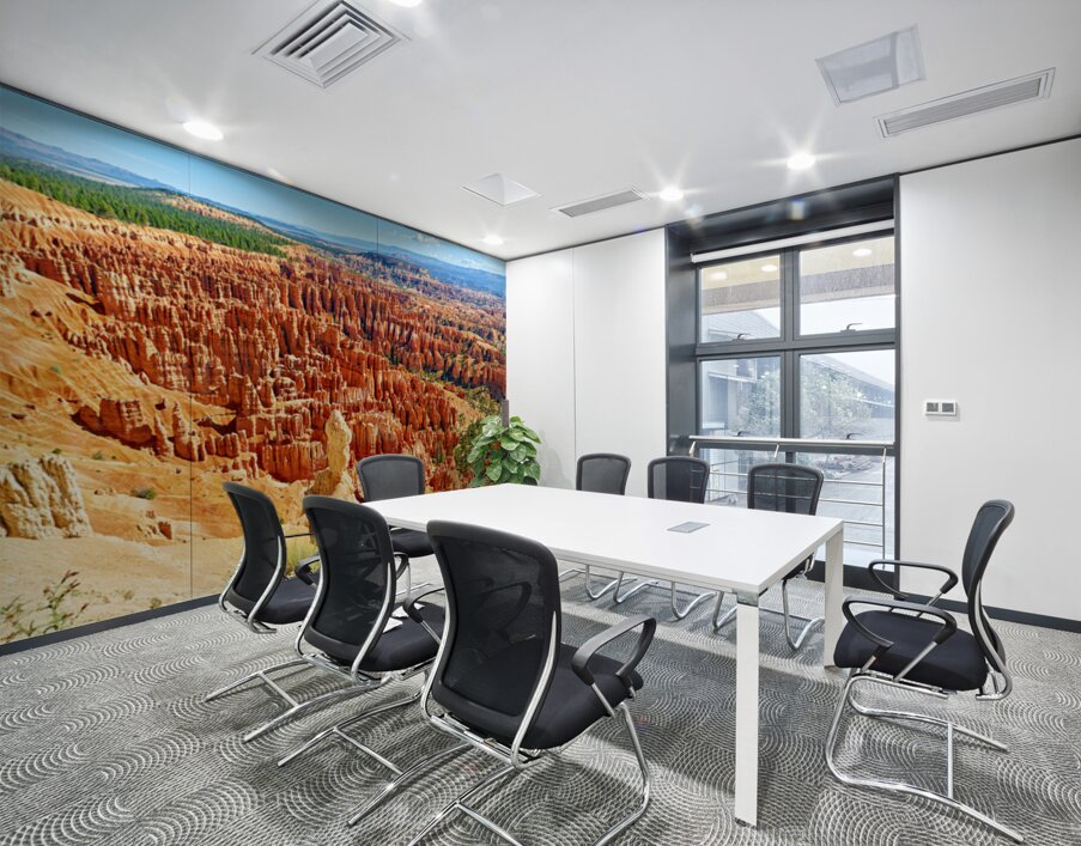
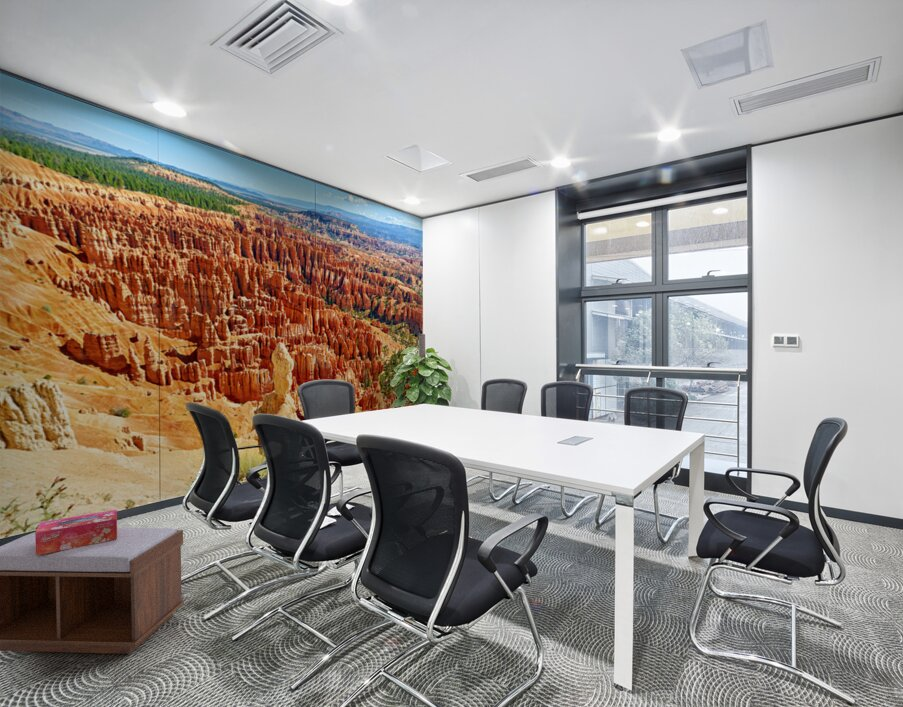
+ tissue box [35,509,118,555]
+ bench [0,527,185,655]
